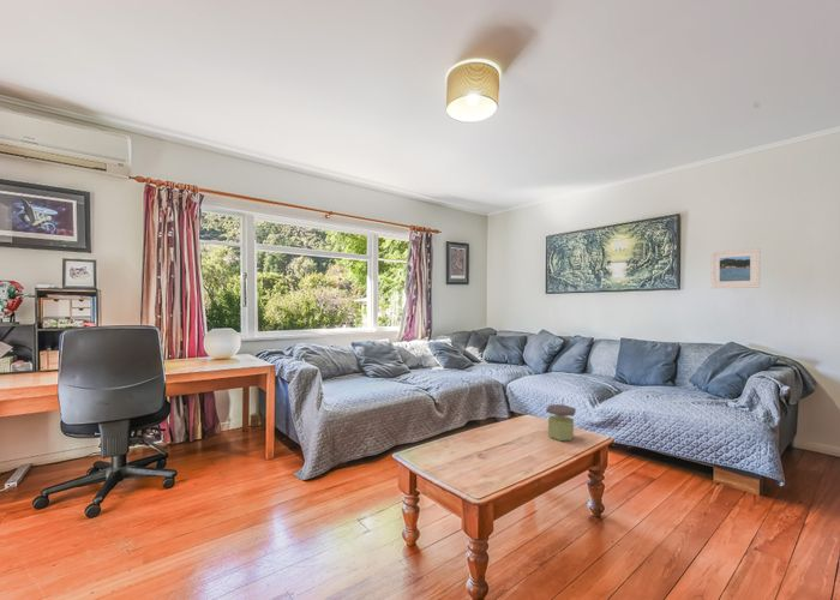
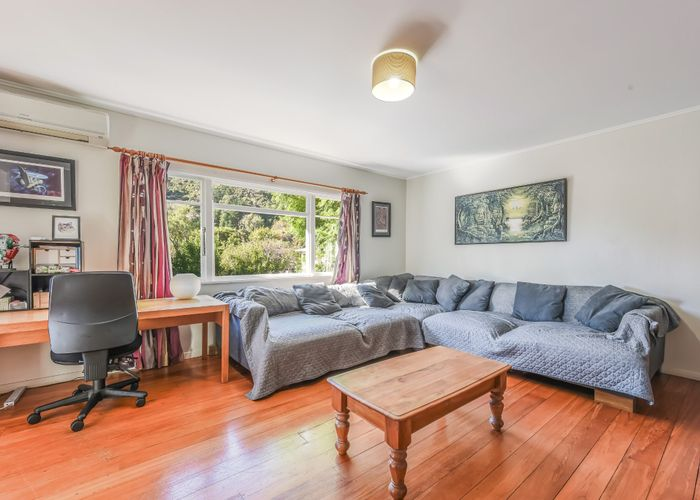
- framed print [710,247,761,289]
- jar [545,403,577,442]
